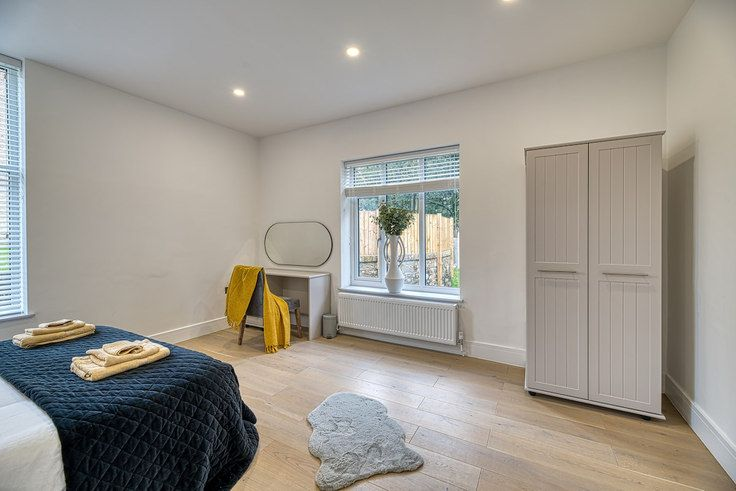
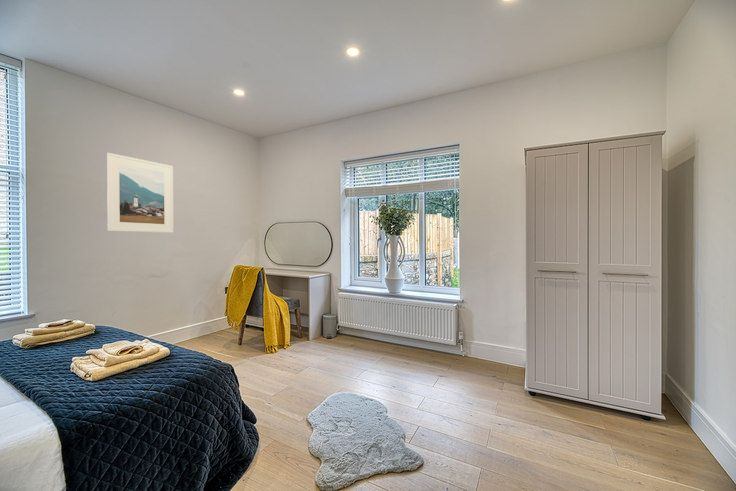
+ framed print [106,152,174,234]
